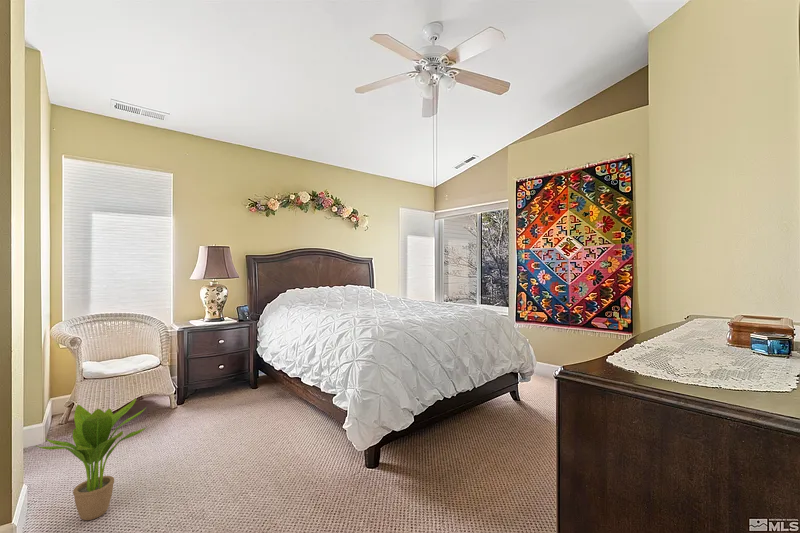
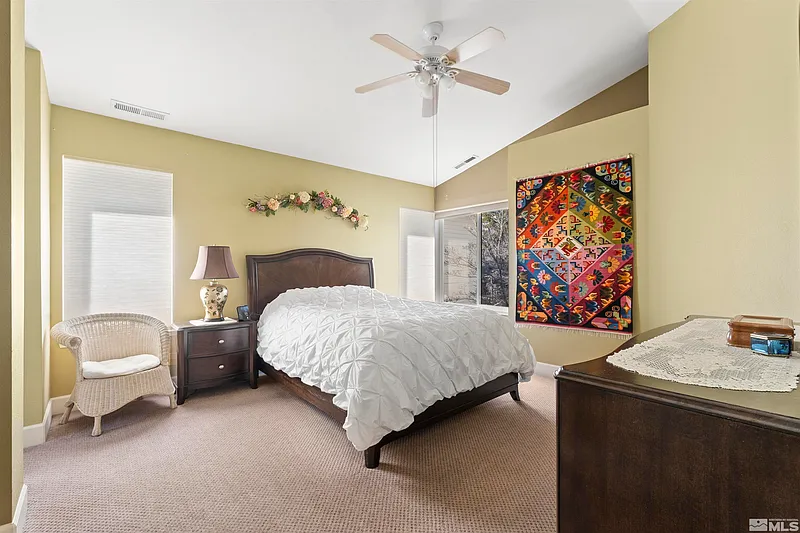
- potted plant [35,397,148,521]
